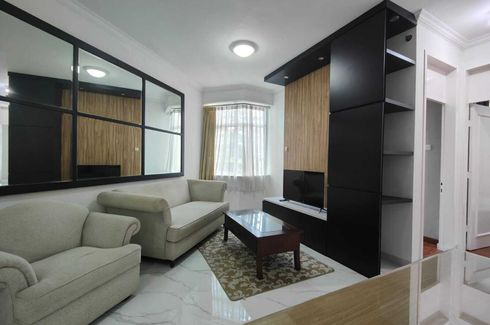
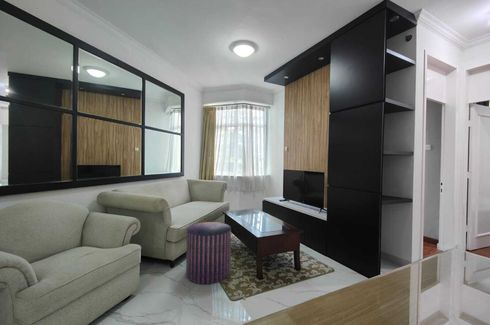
+ stool [185,221,232,285]
